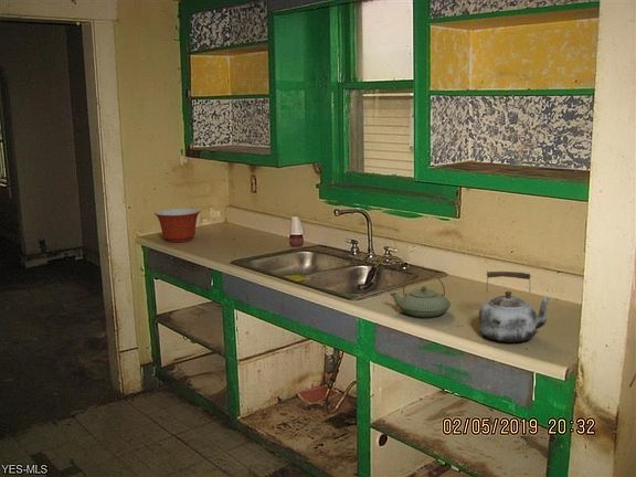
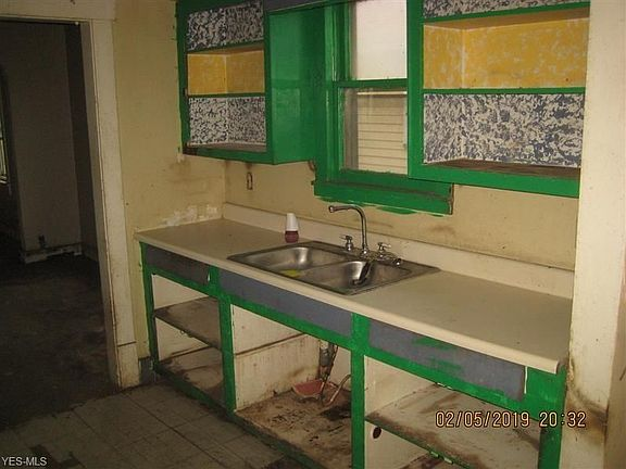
- teapot [389,271,452,318]
- mixing bowl [153,208,201,243]
- kettle [478,271,553,343]
